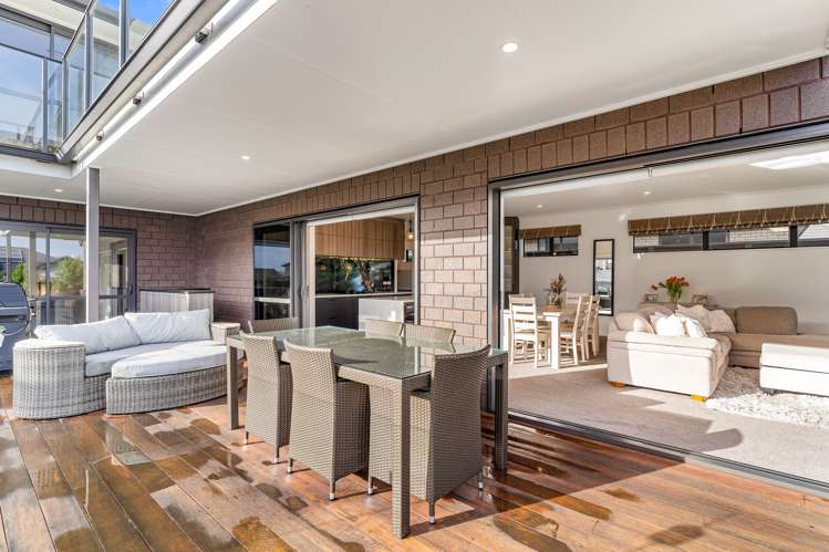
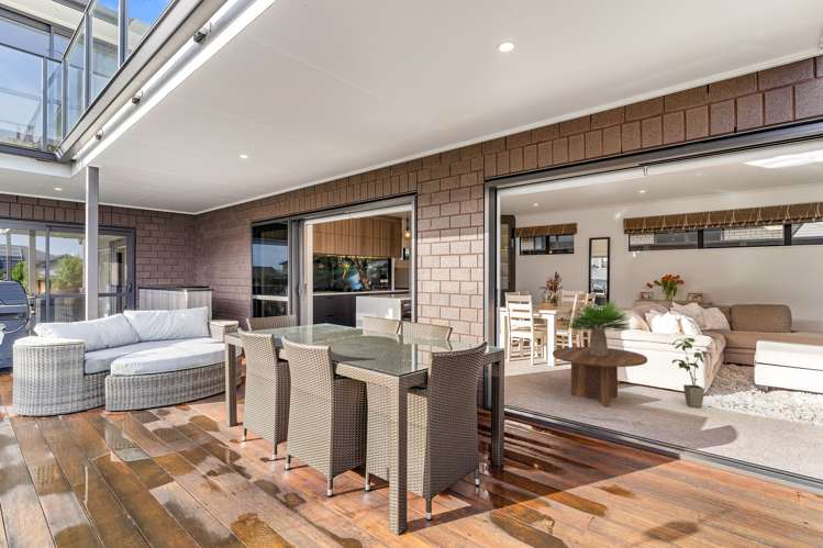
+ house plant [671,337,713,409]
+ coffee table [552,346,648,409]
+ potted plant [564,299,633,356]
